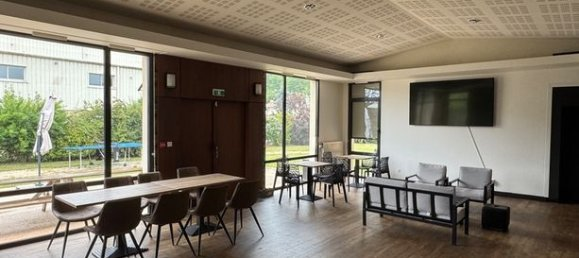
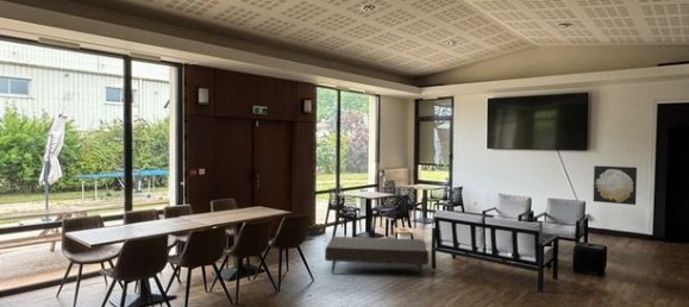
+ side table [394,227,431,252]
+ coffee table [324,236,430,278]
+ wall art [593,164,638,206]
